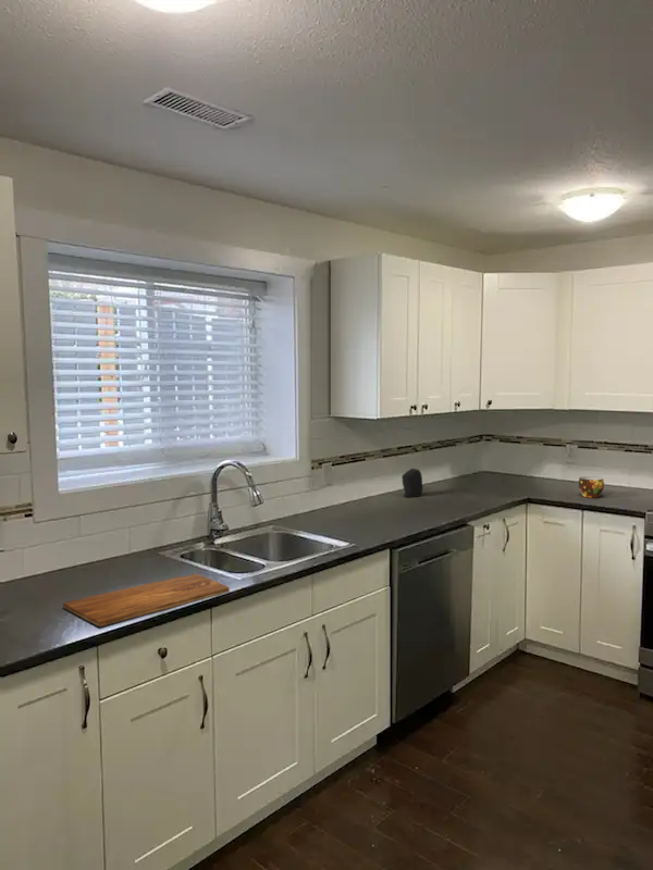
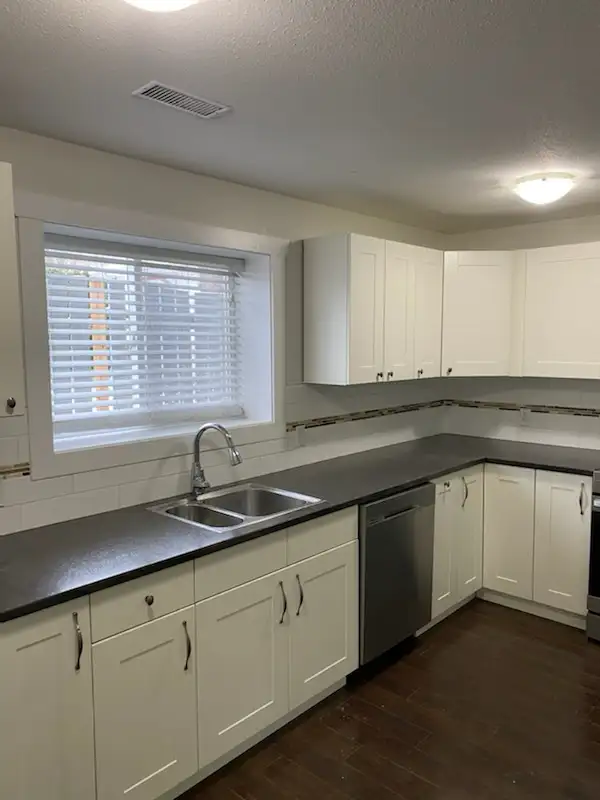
- cutting board [62,573,231,627]
- speaker [401,468,423,498]
- cup [578,475,605,499]
